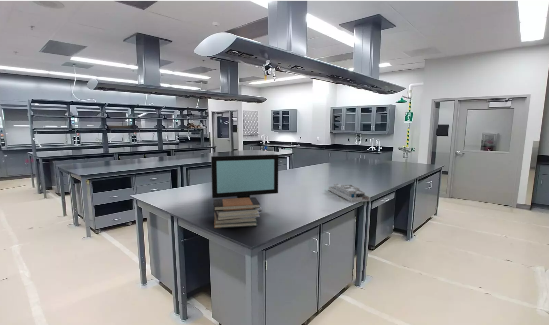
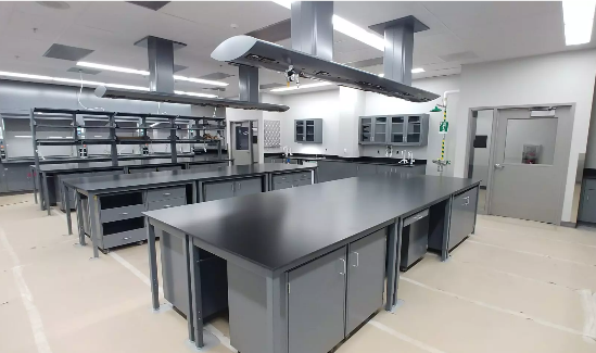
- desk organizer [328,183,371,203]
- book stack [212,196,261,229]
- computer monitor [210,153,279,212]
